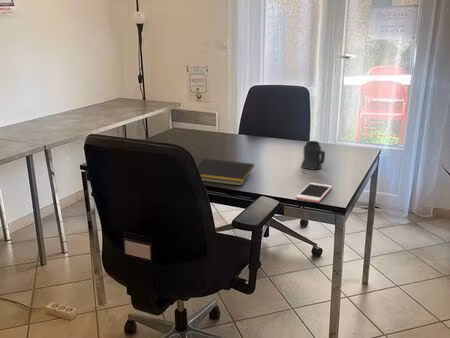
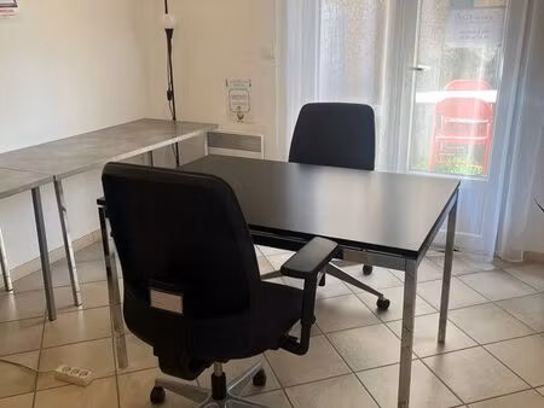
- notepad [196,158,255,187]
- mug [300,140,326,170]
- cell phone [295,182,333,203]
